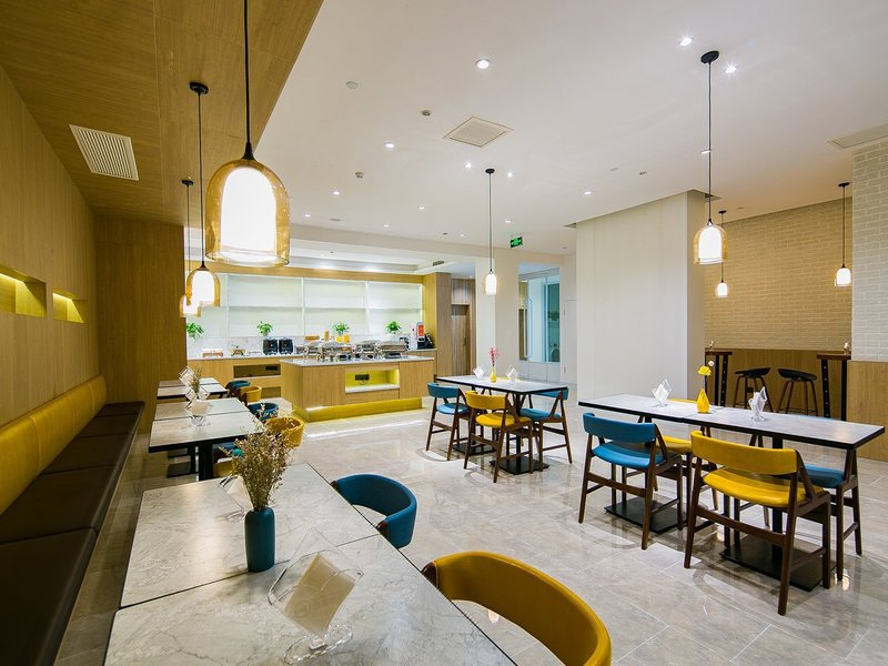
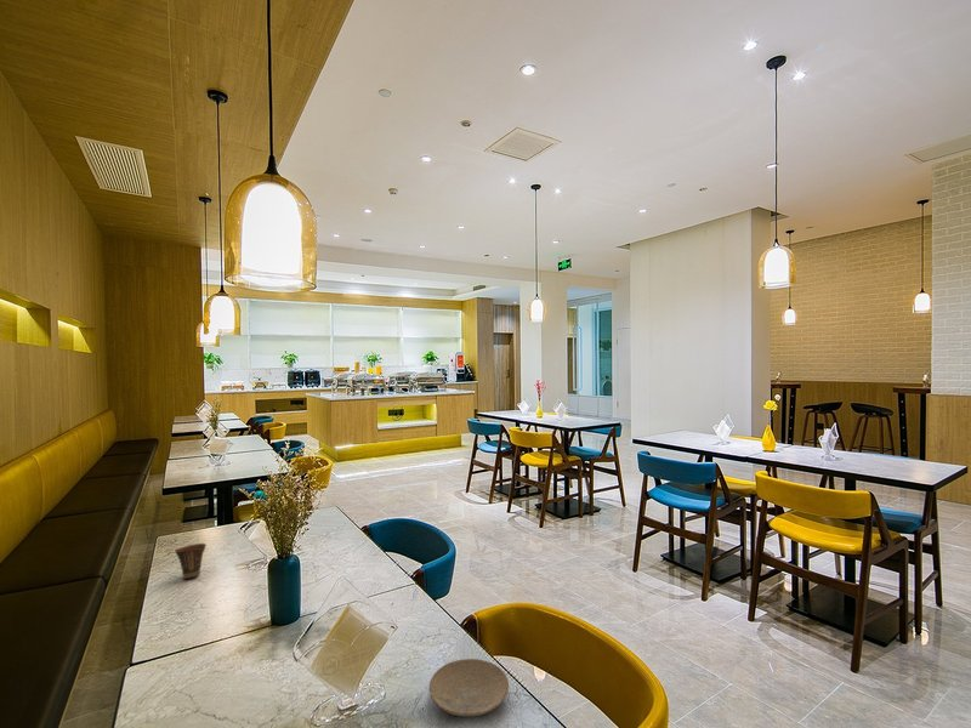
+ cup [174,542,208,580]
+ plate [428,658,510,717]
